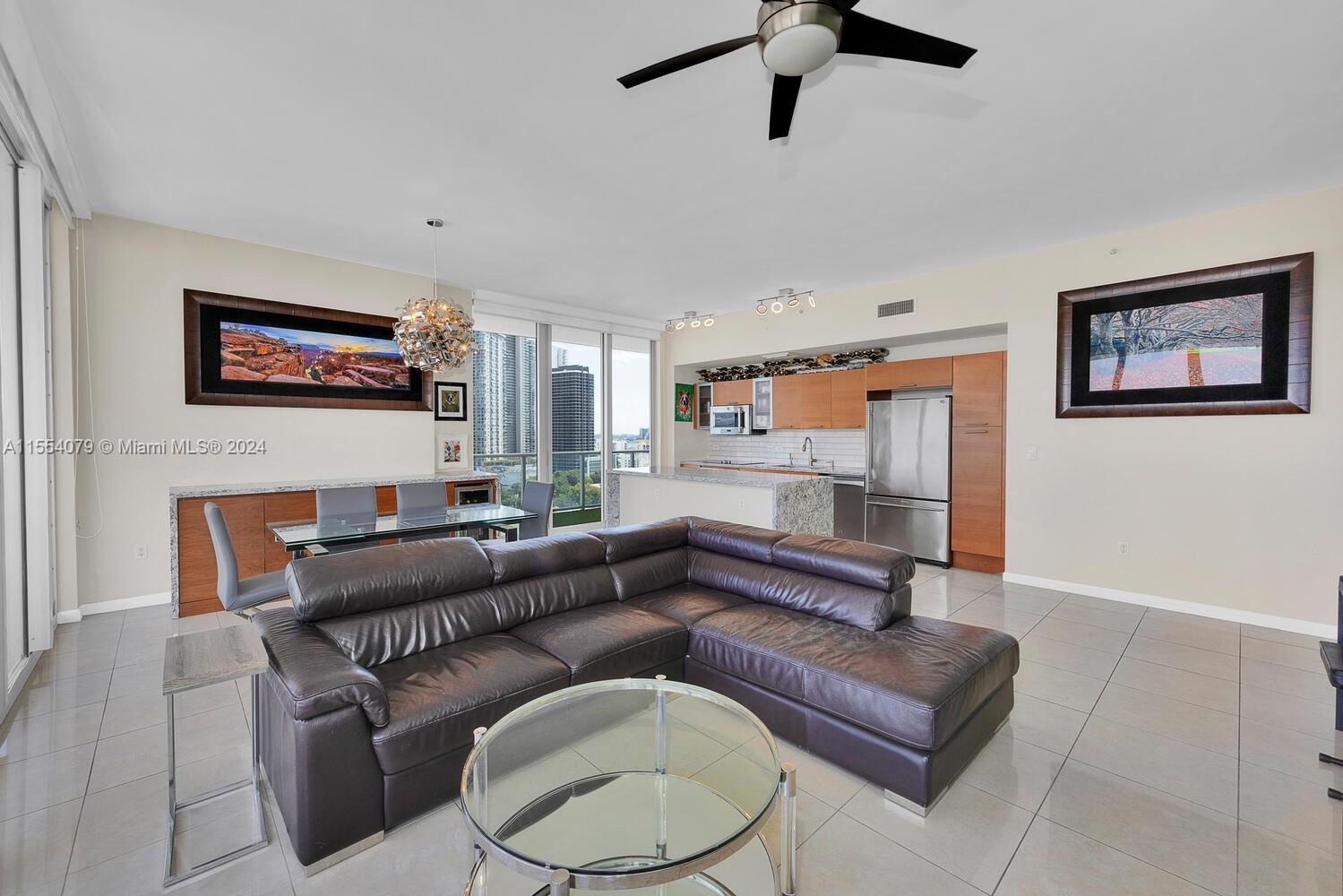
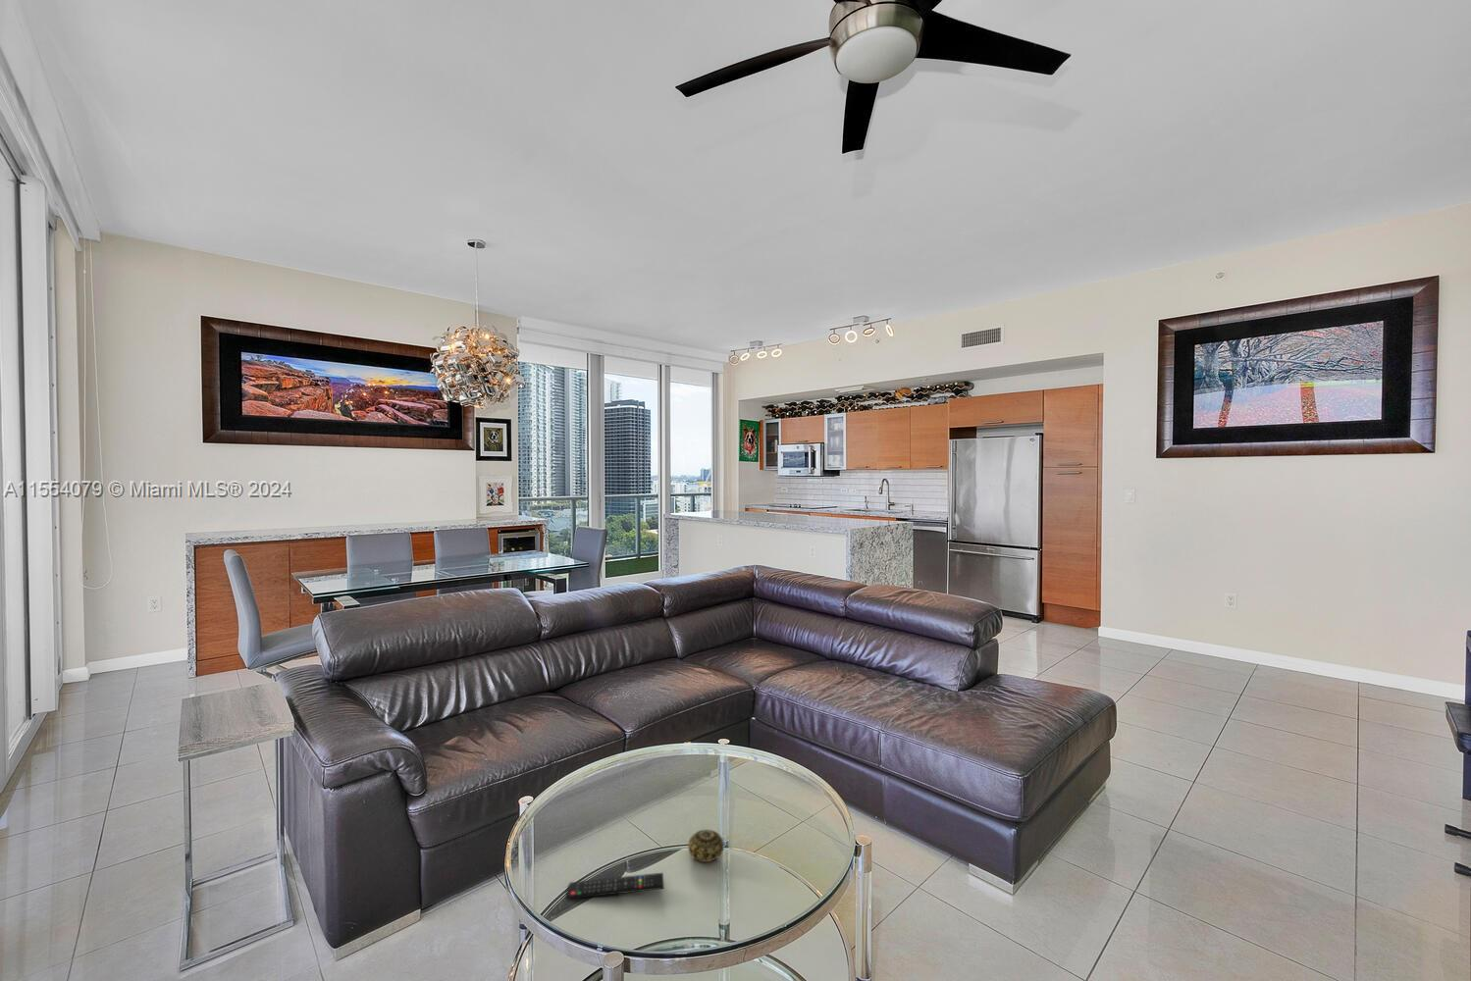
+ decorative ball [687,829,725,863]
+ remote control [566,873,665,900]
